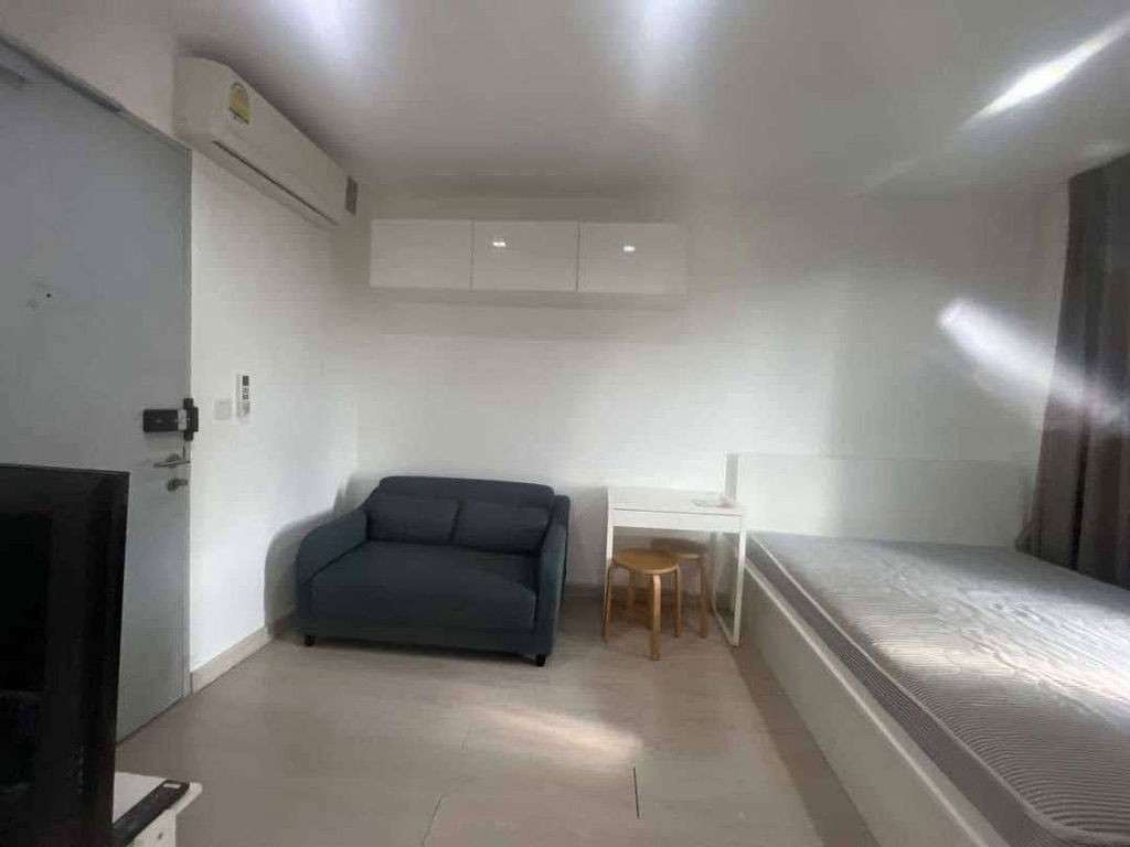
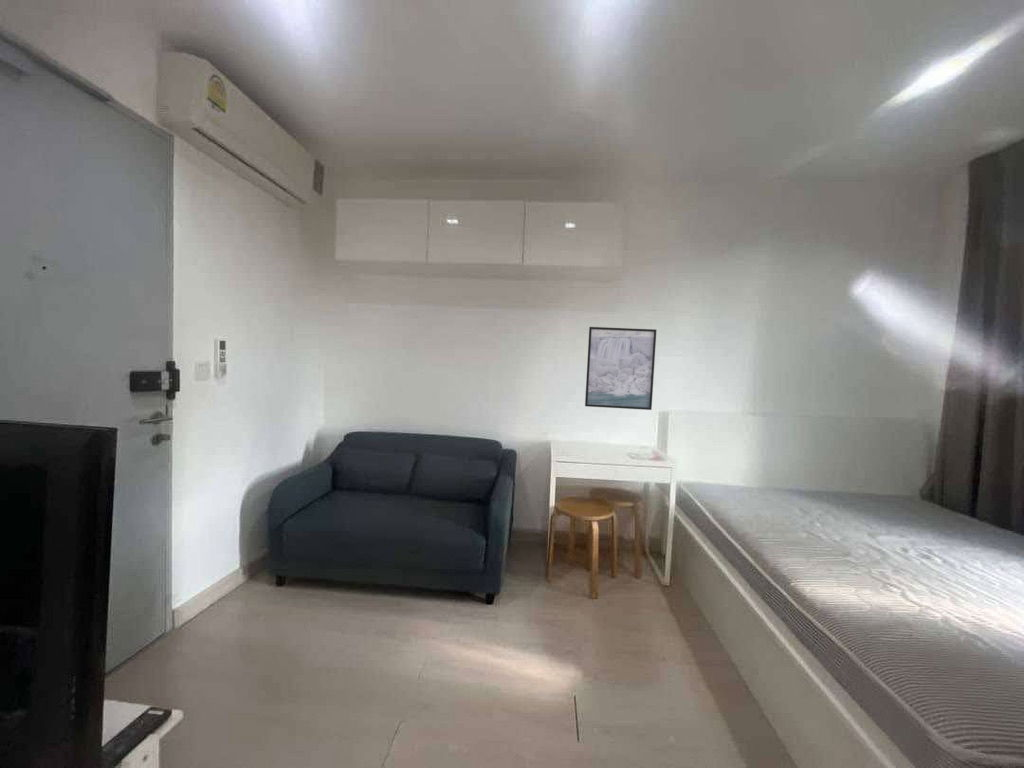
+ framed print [584,326,657,411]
